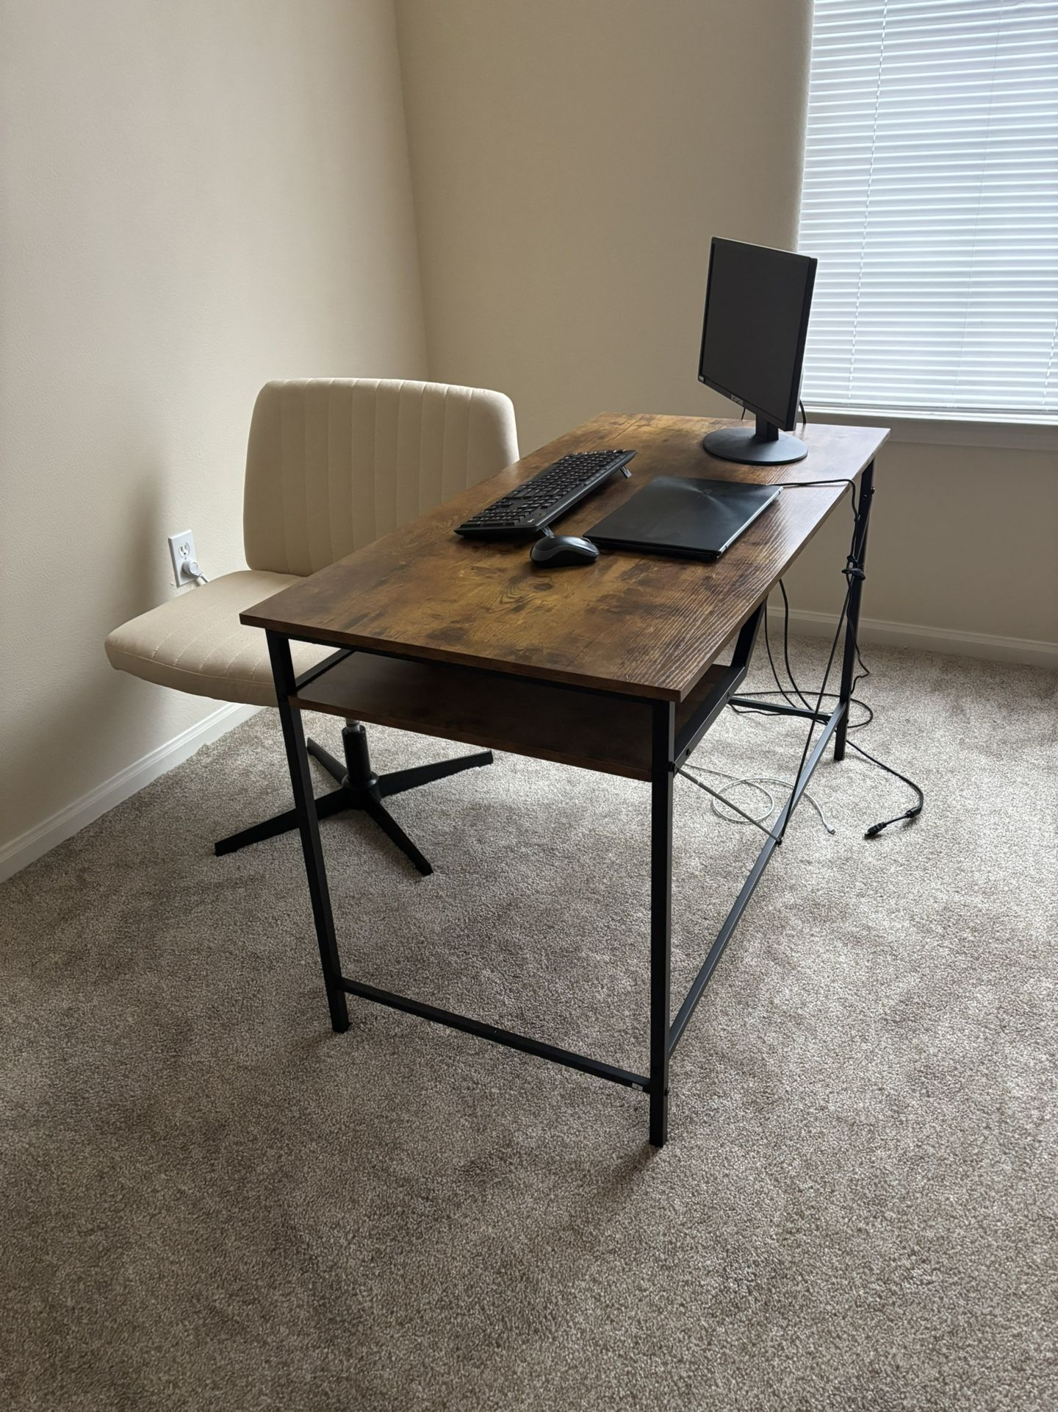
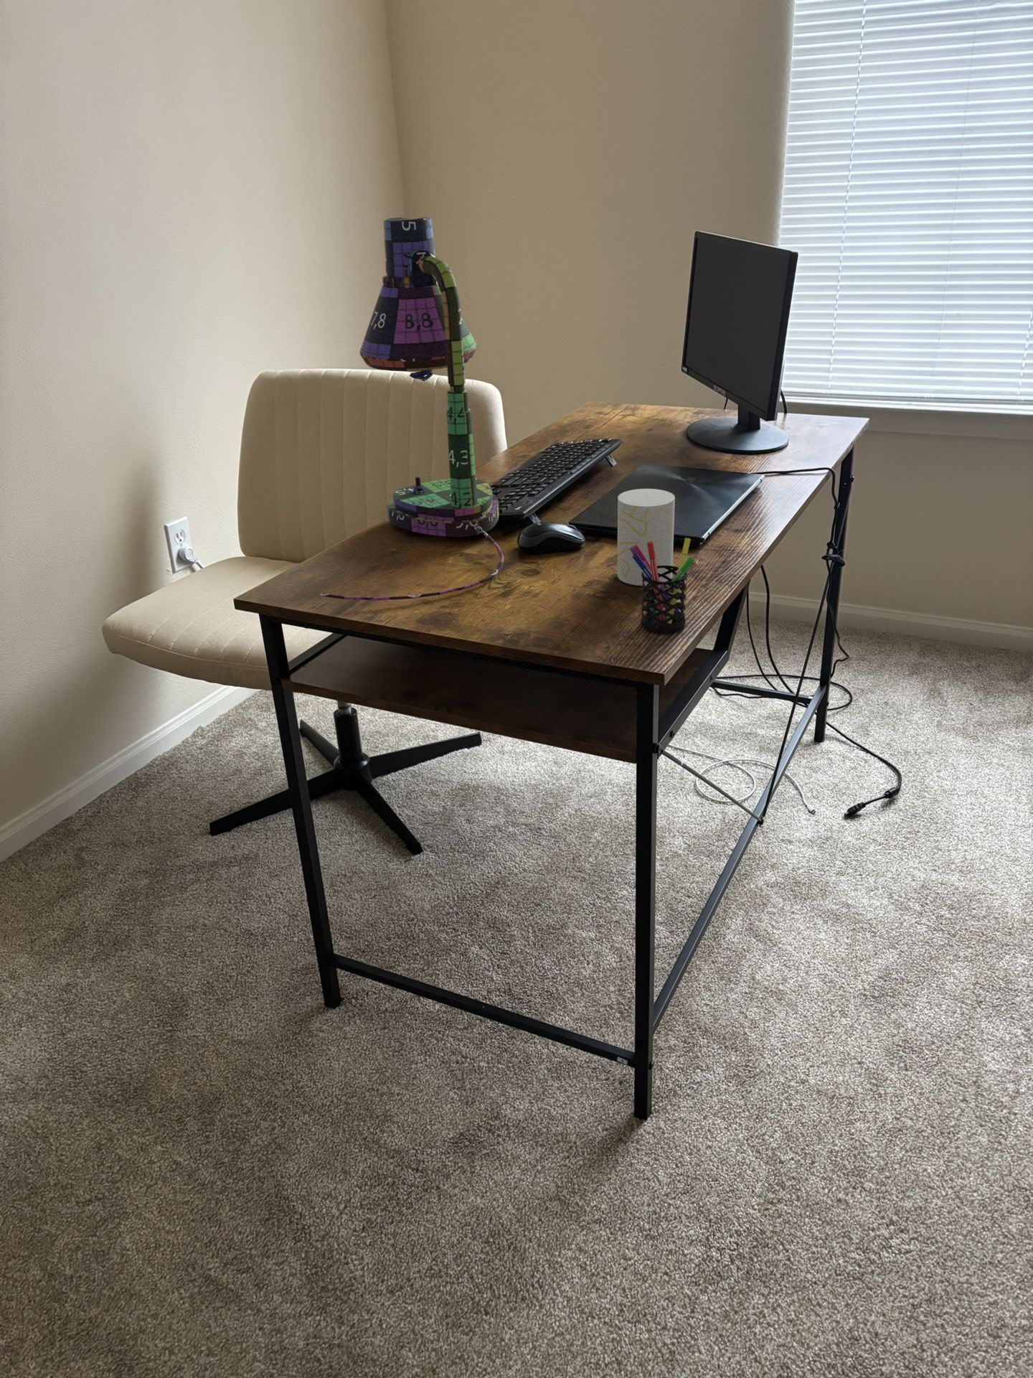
+ desk lamp [319,216,505,601]
+ pen holder [629,537,694,634]
+ cup [617,488,676,586]
